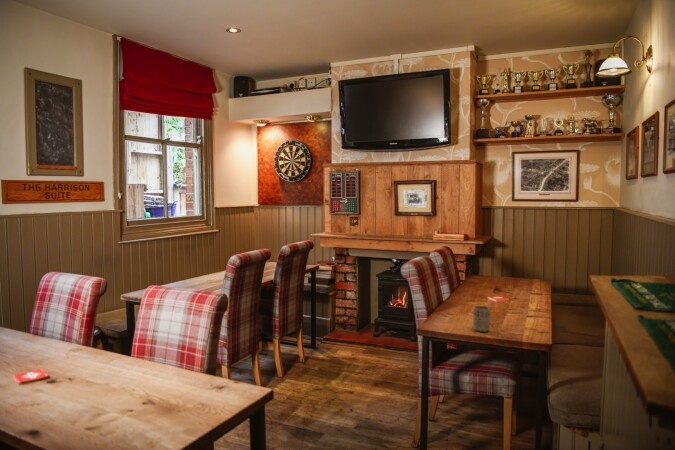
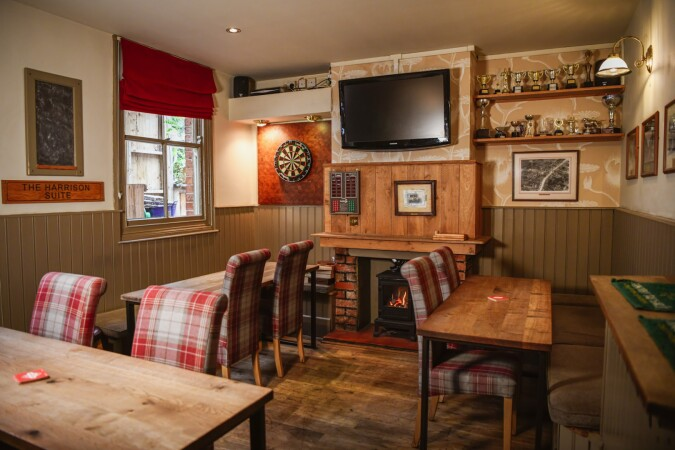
- cup [472,305,491,333]
